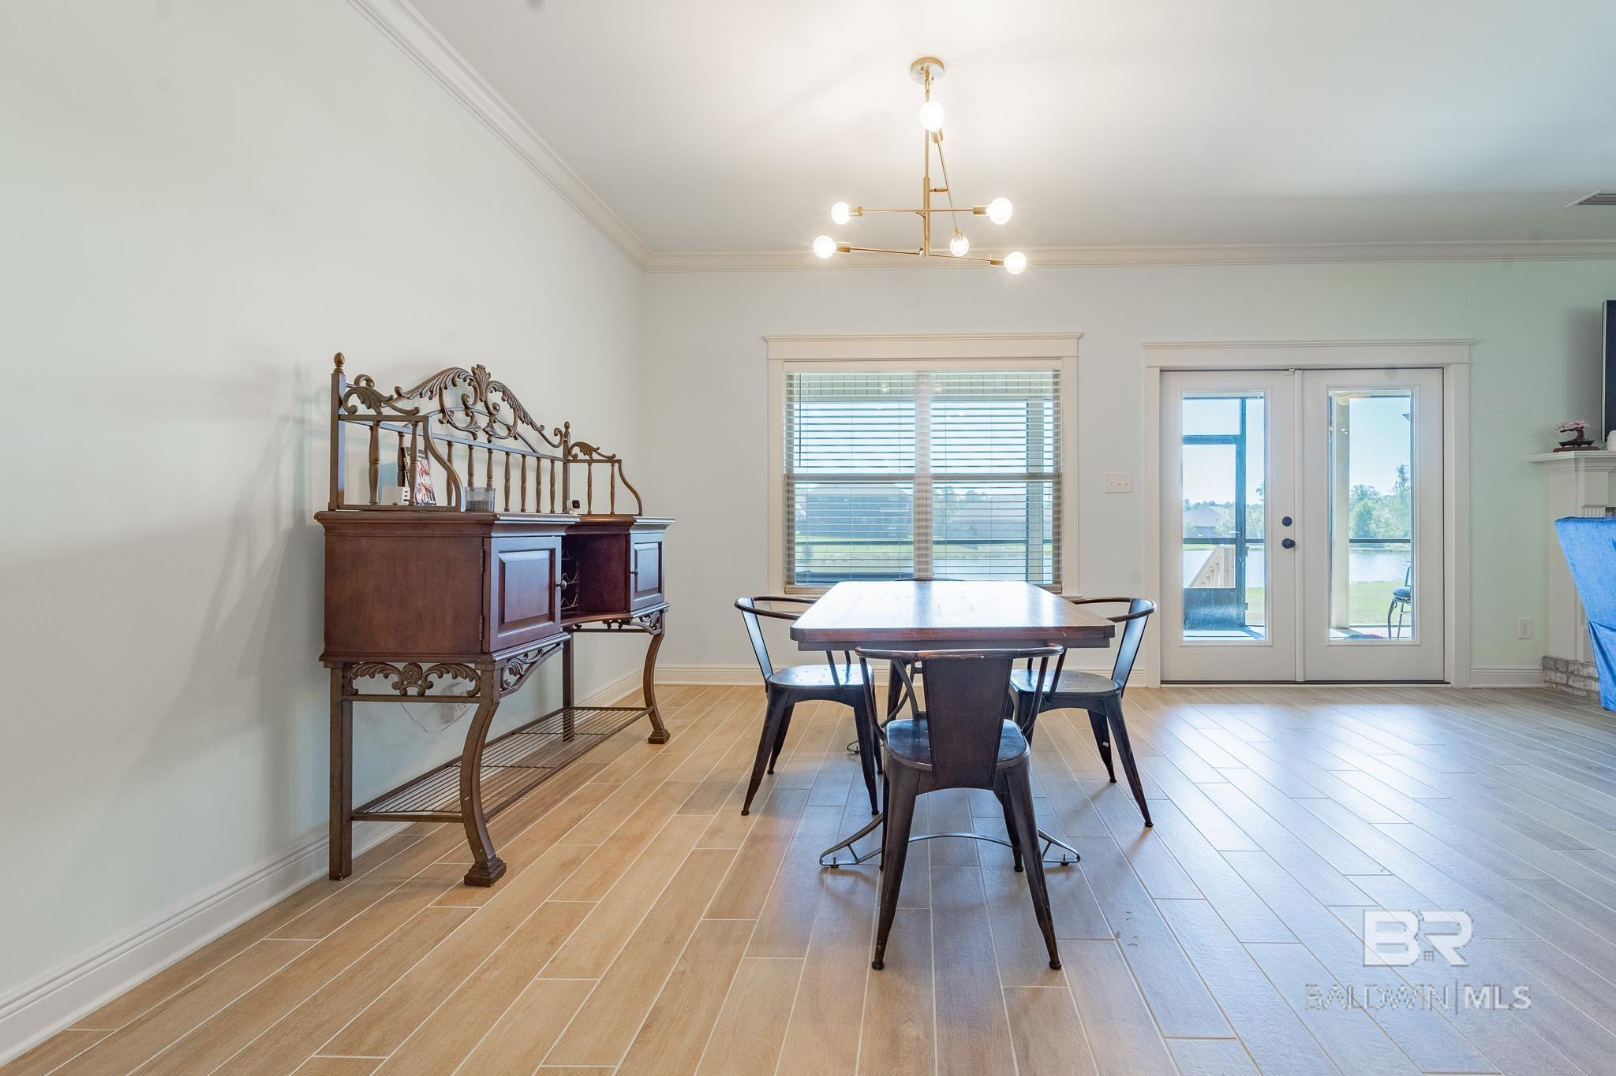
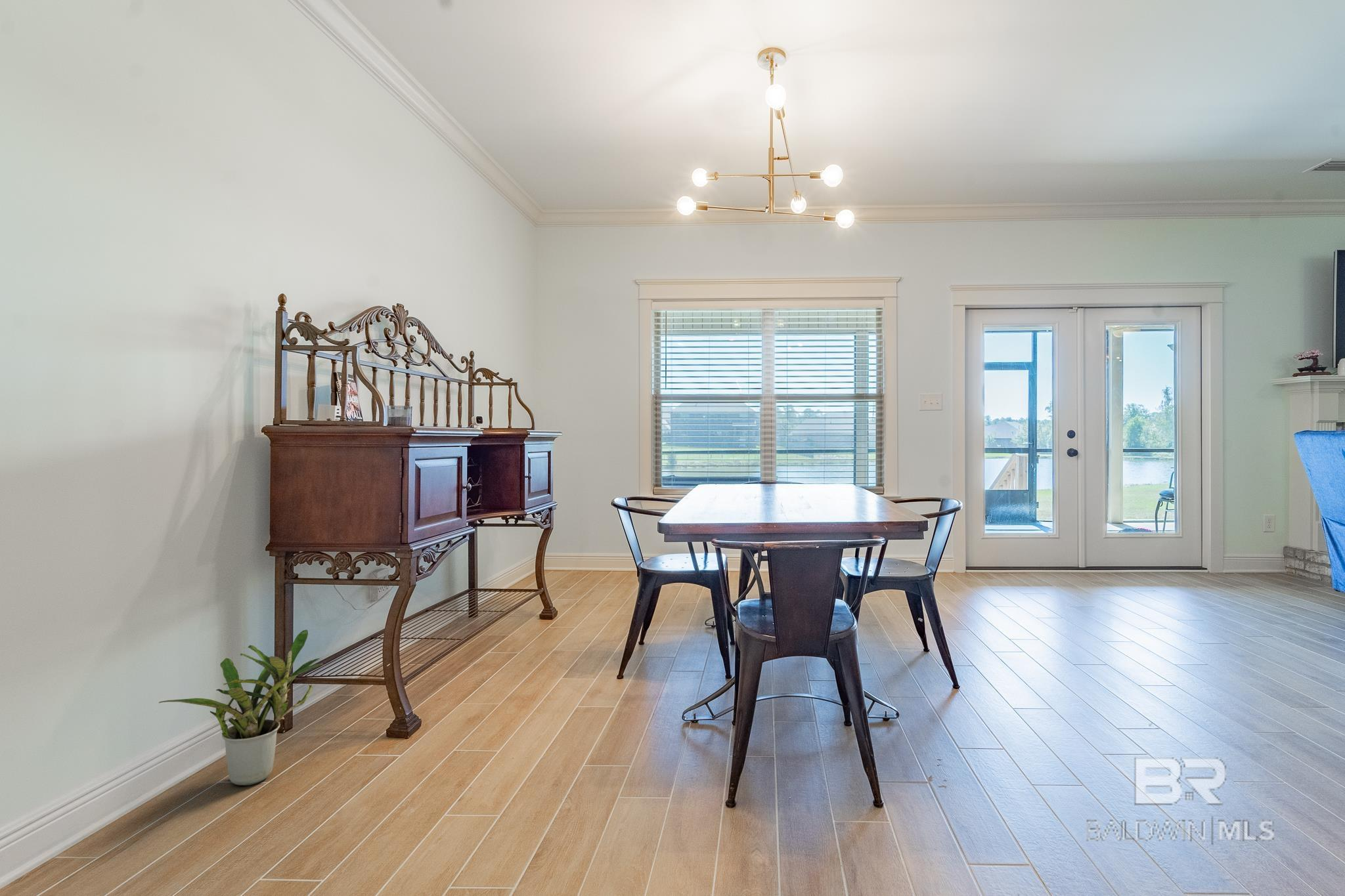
+ potted plant [158,629,324,786]
